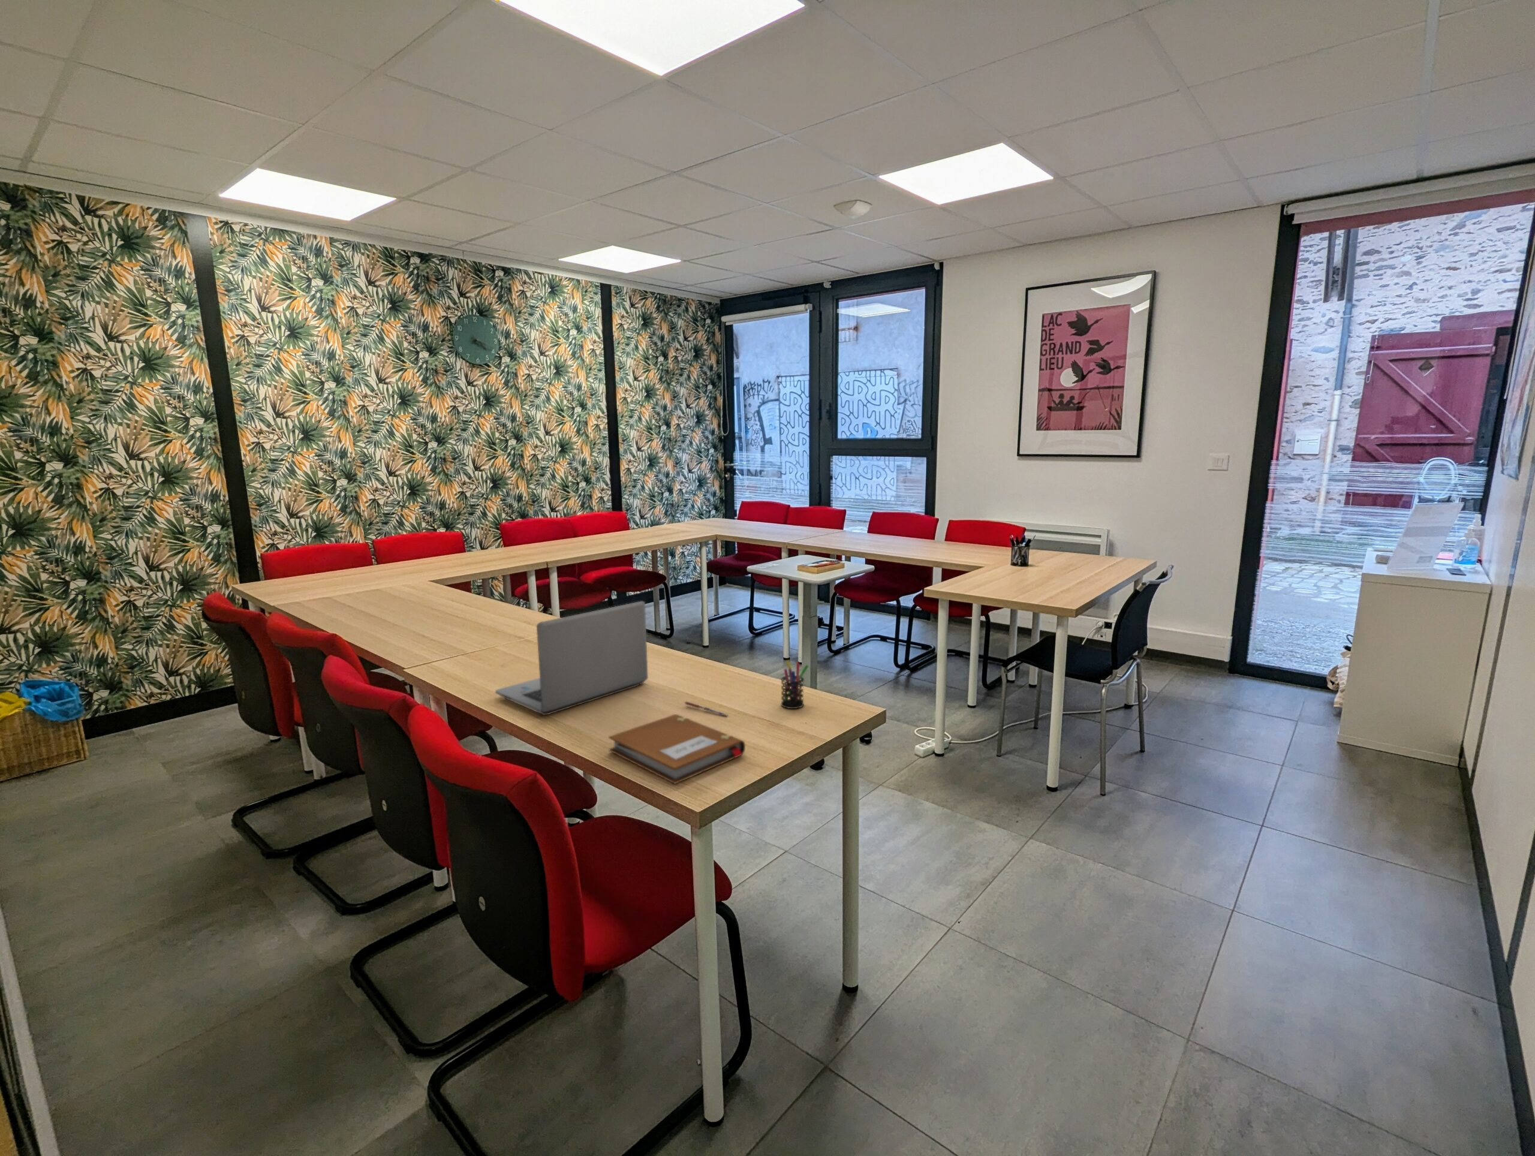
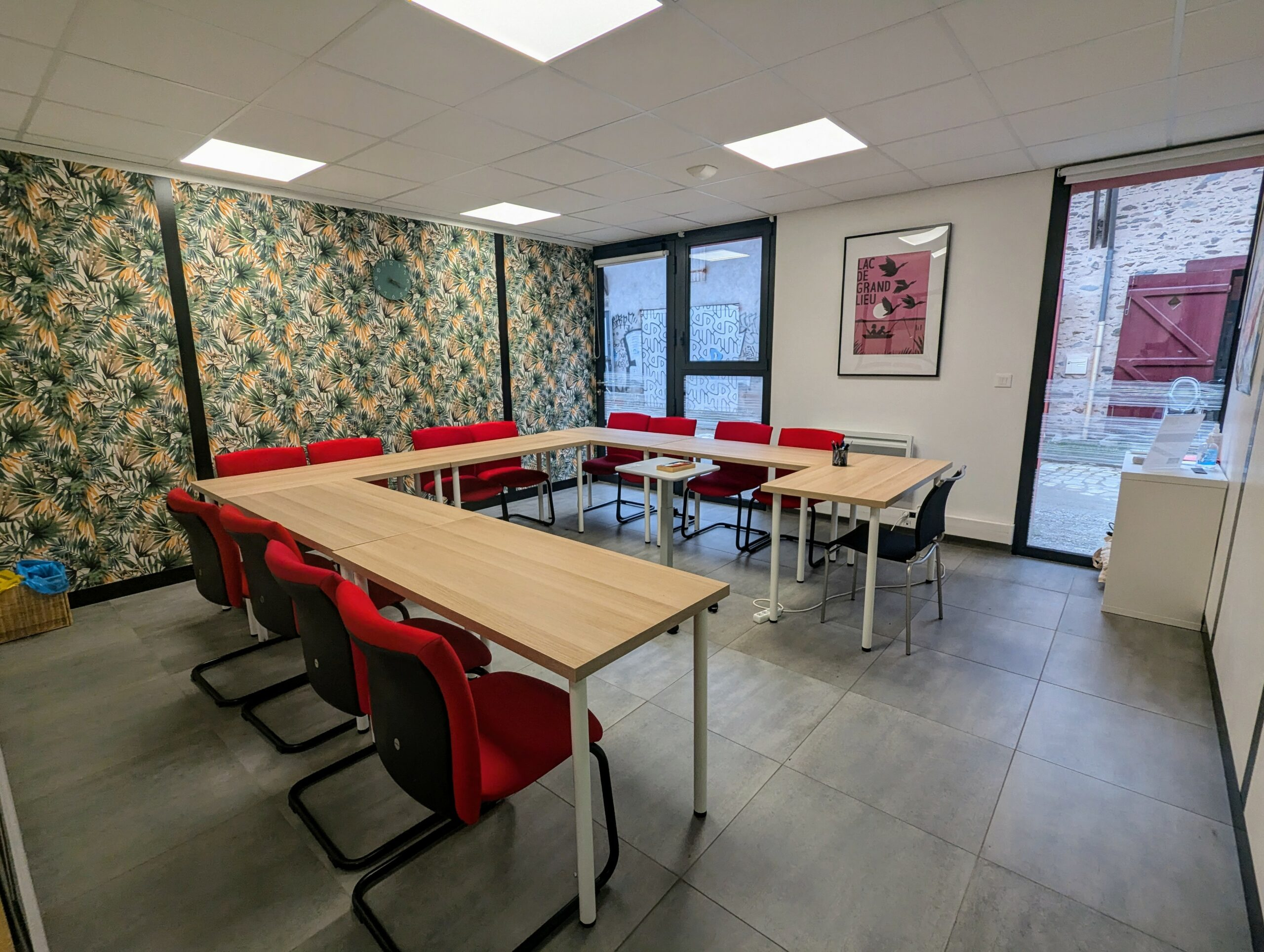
- pen [684,701,729,718]
- pen holder [781,659,810,709]
- laptop [494,601,648,716]
- notebook [608,714,746,784]
